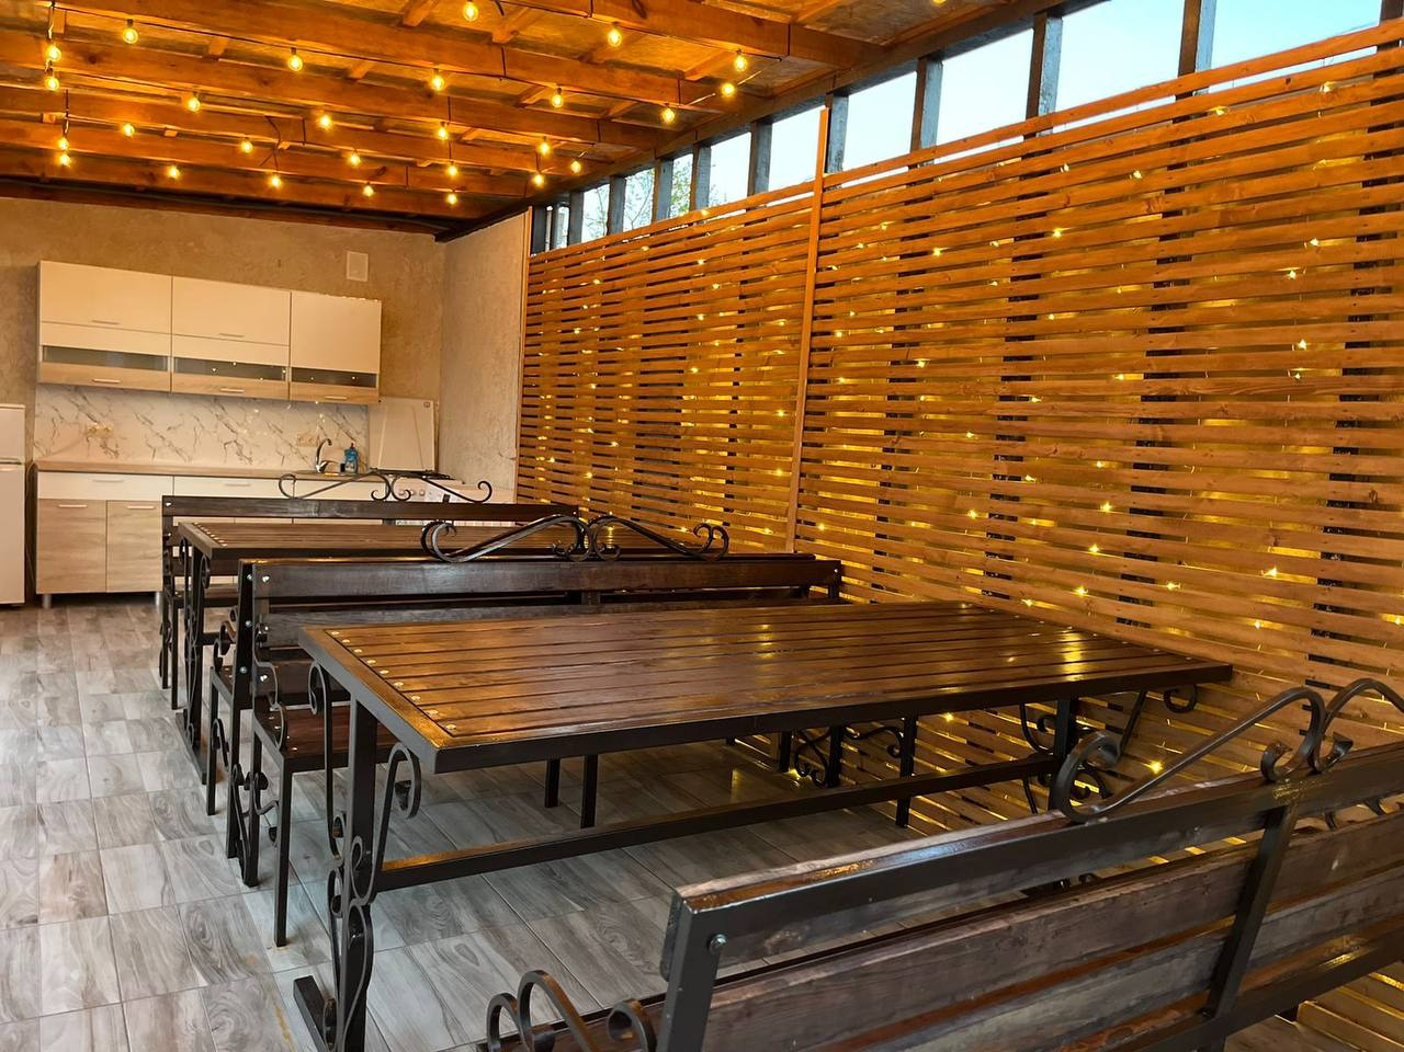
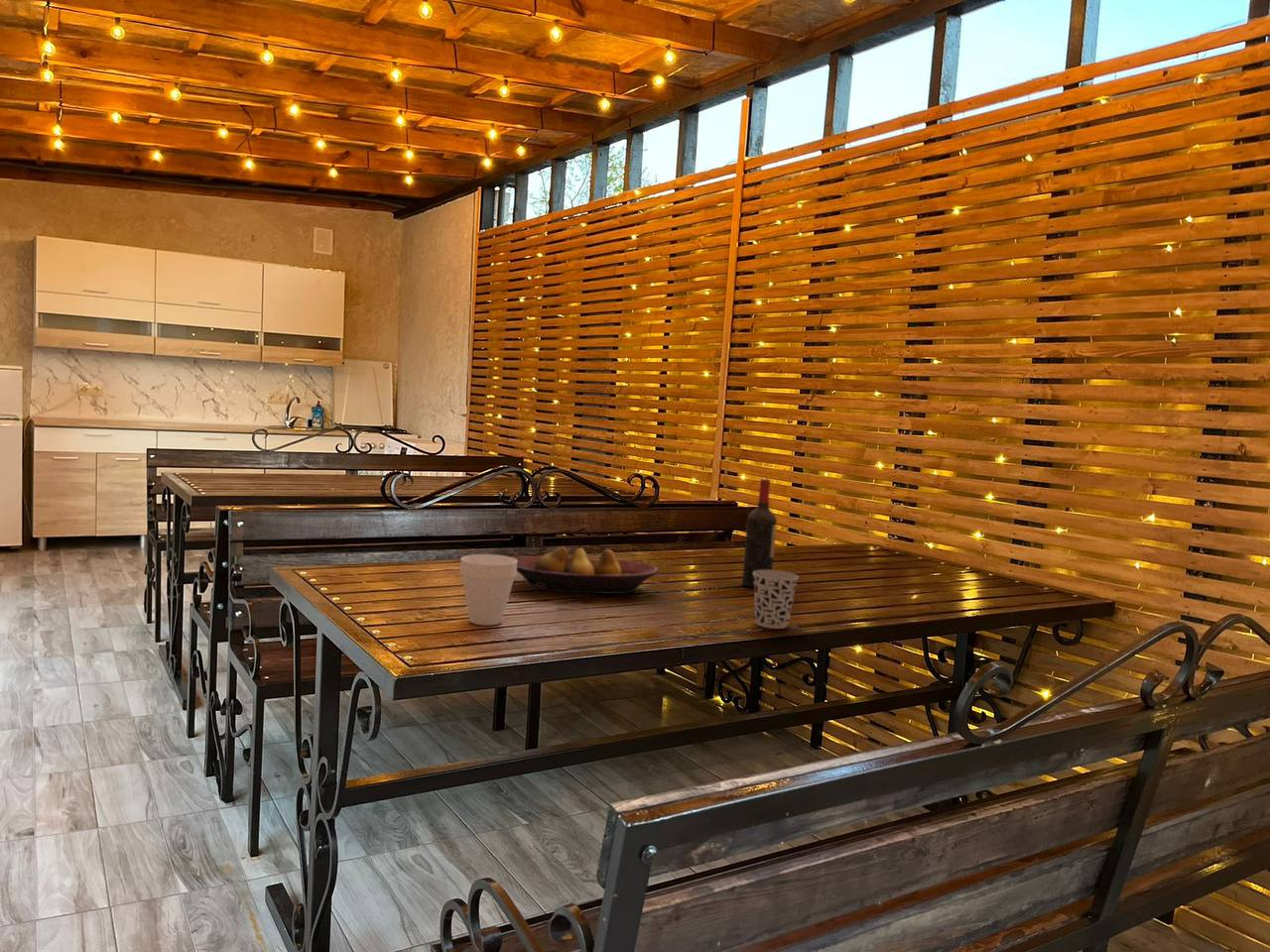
+ fruit bowl [514,545,659,595]
+ cup [458,553,518,627]
+ cup [753,569,800,630]
+ wine bottle [741,478,778,588]
